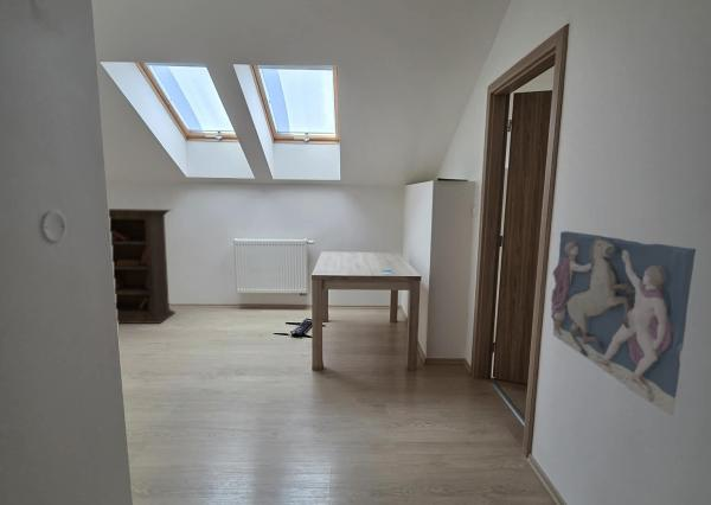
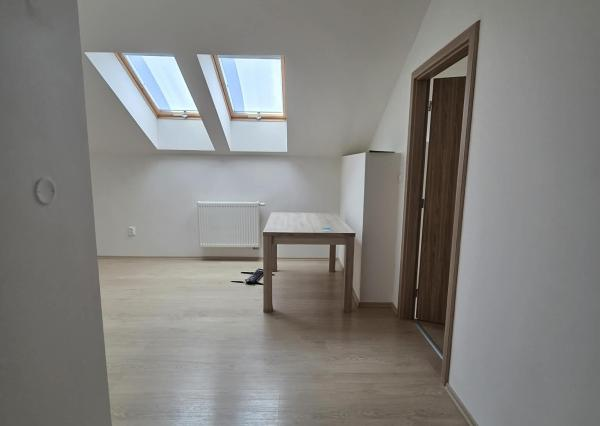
- relief panel [550,230,697,417]
- bookcase [108,207,178,325]
